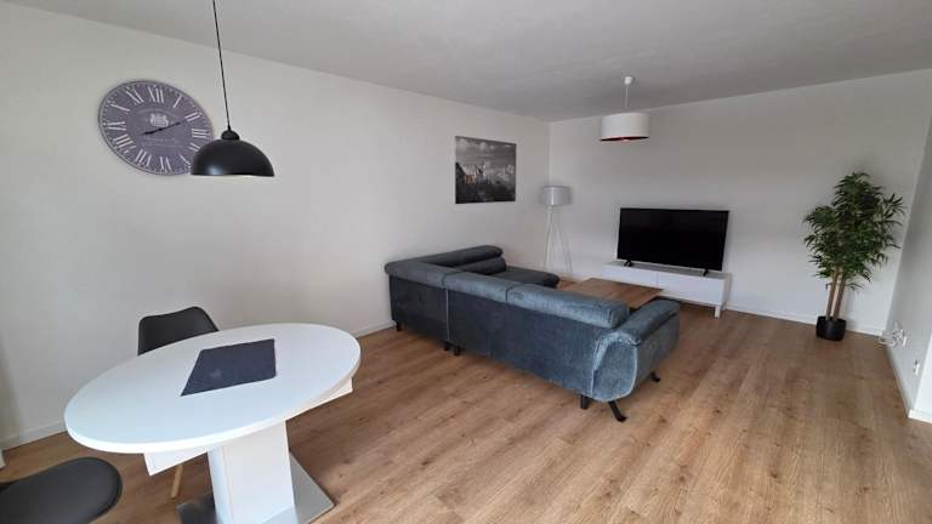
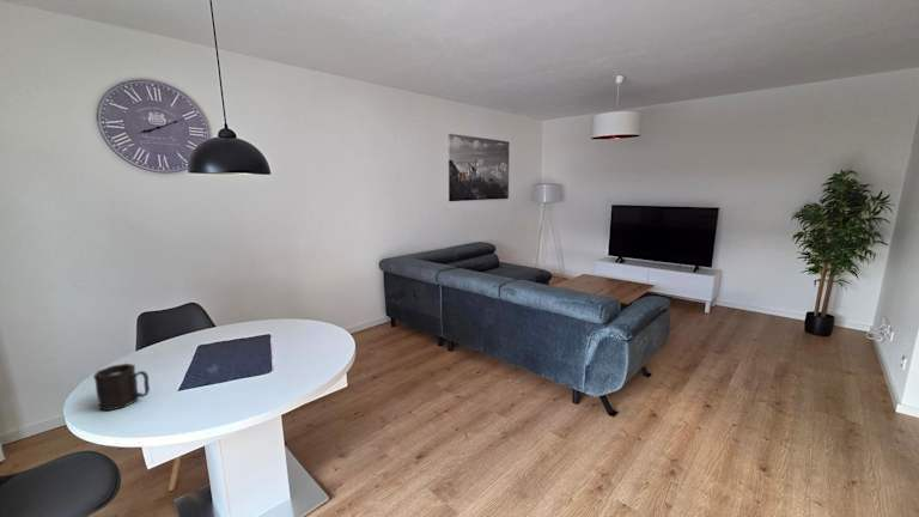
+ mug [92,363,151,412]
